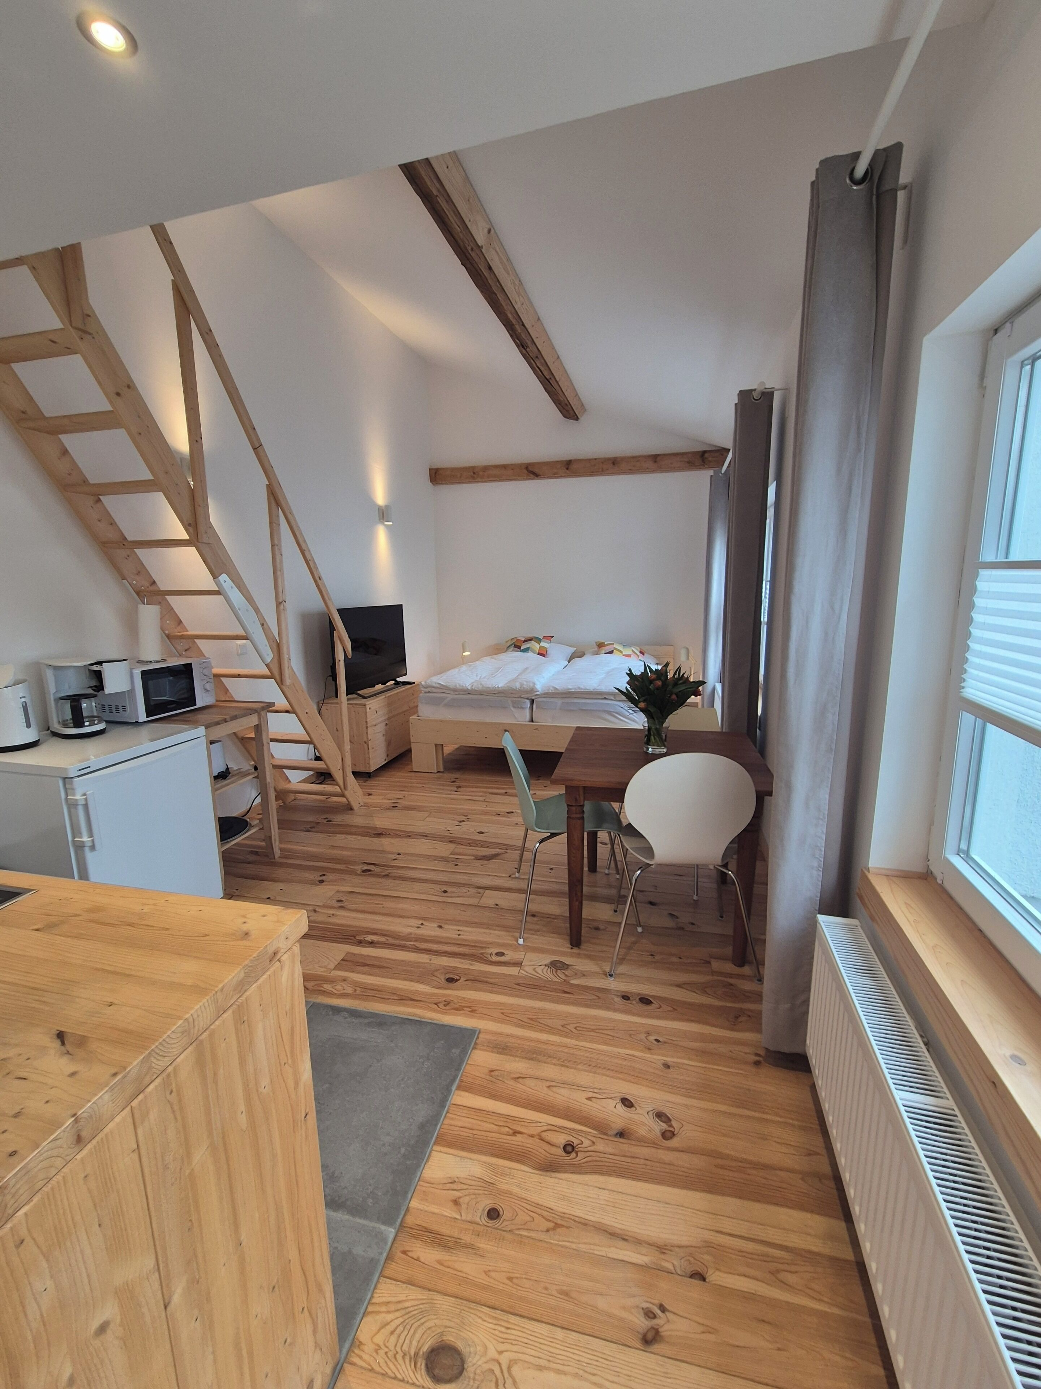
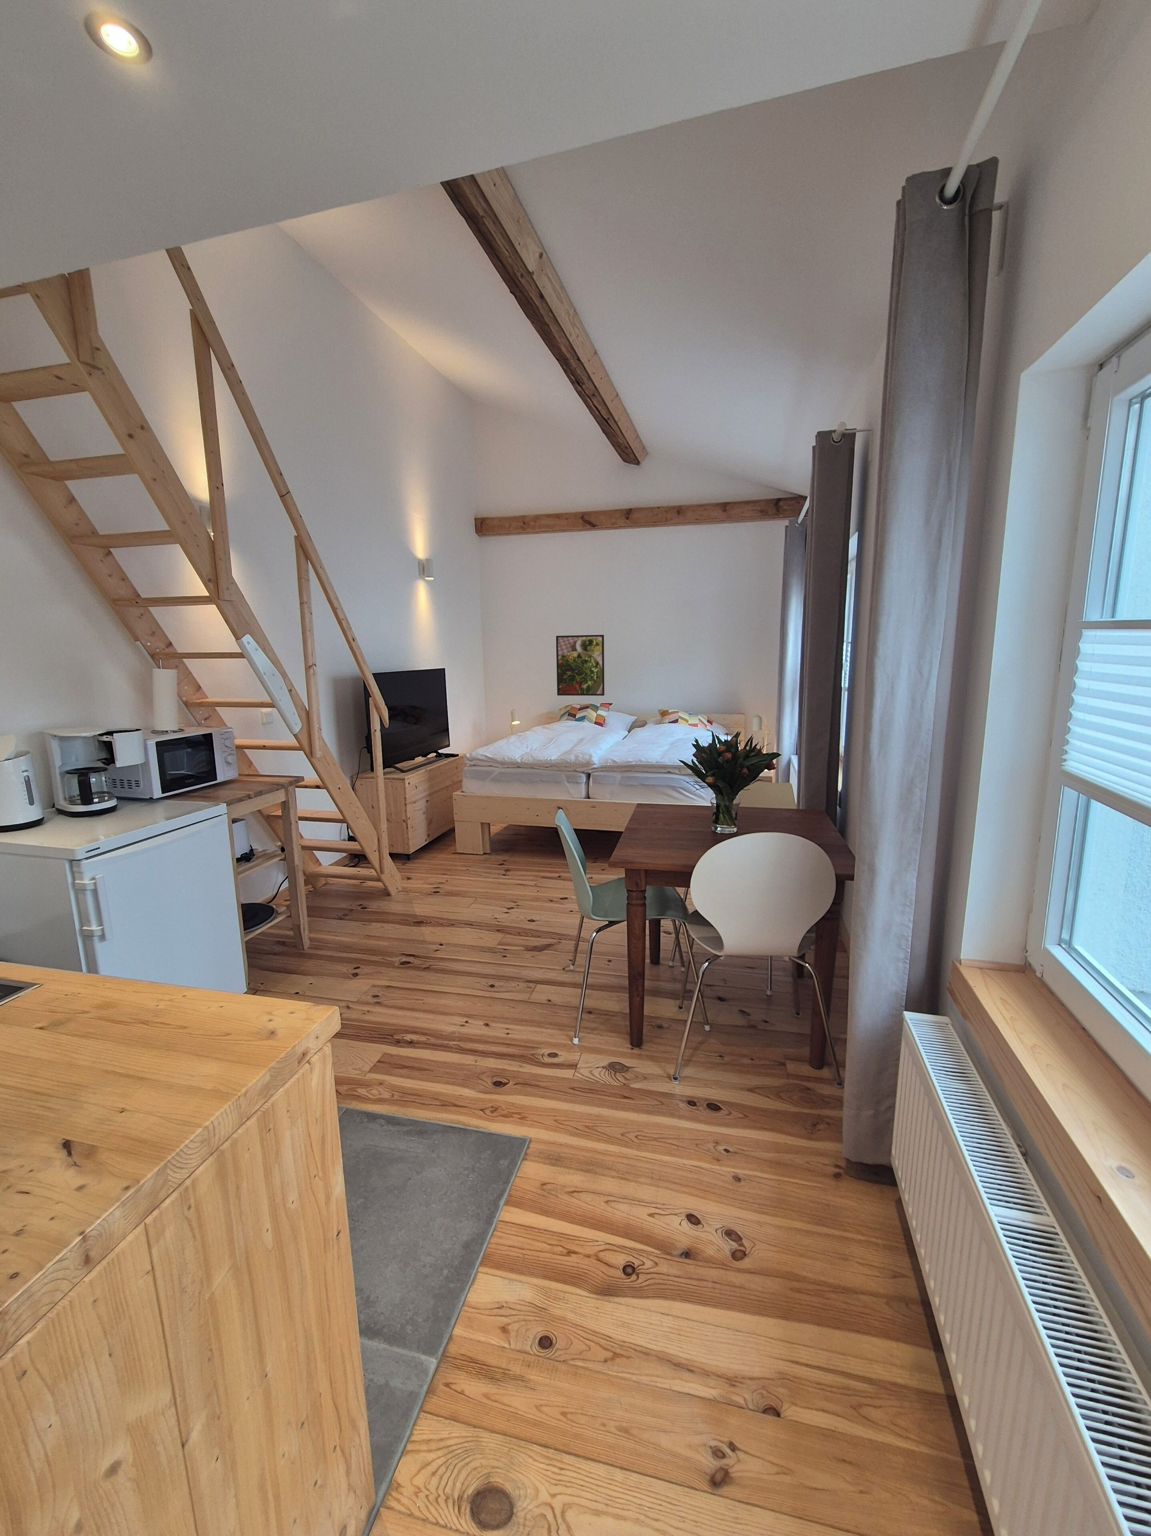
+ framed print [555,635,605,695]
